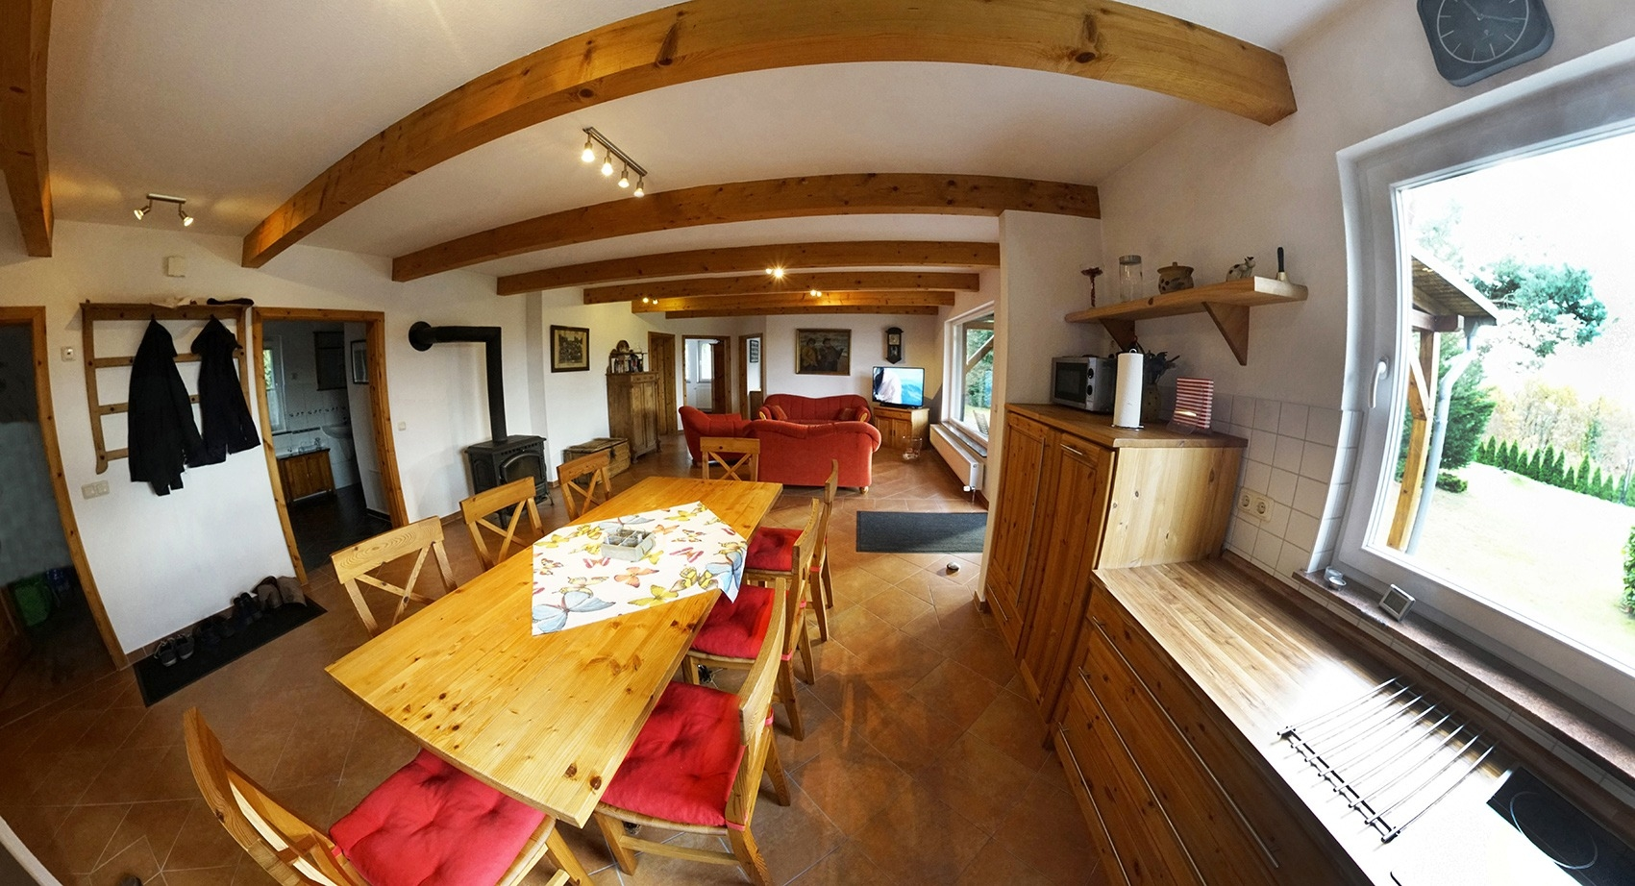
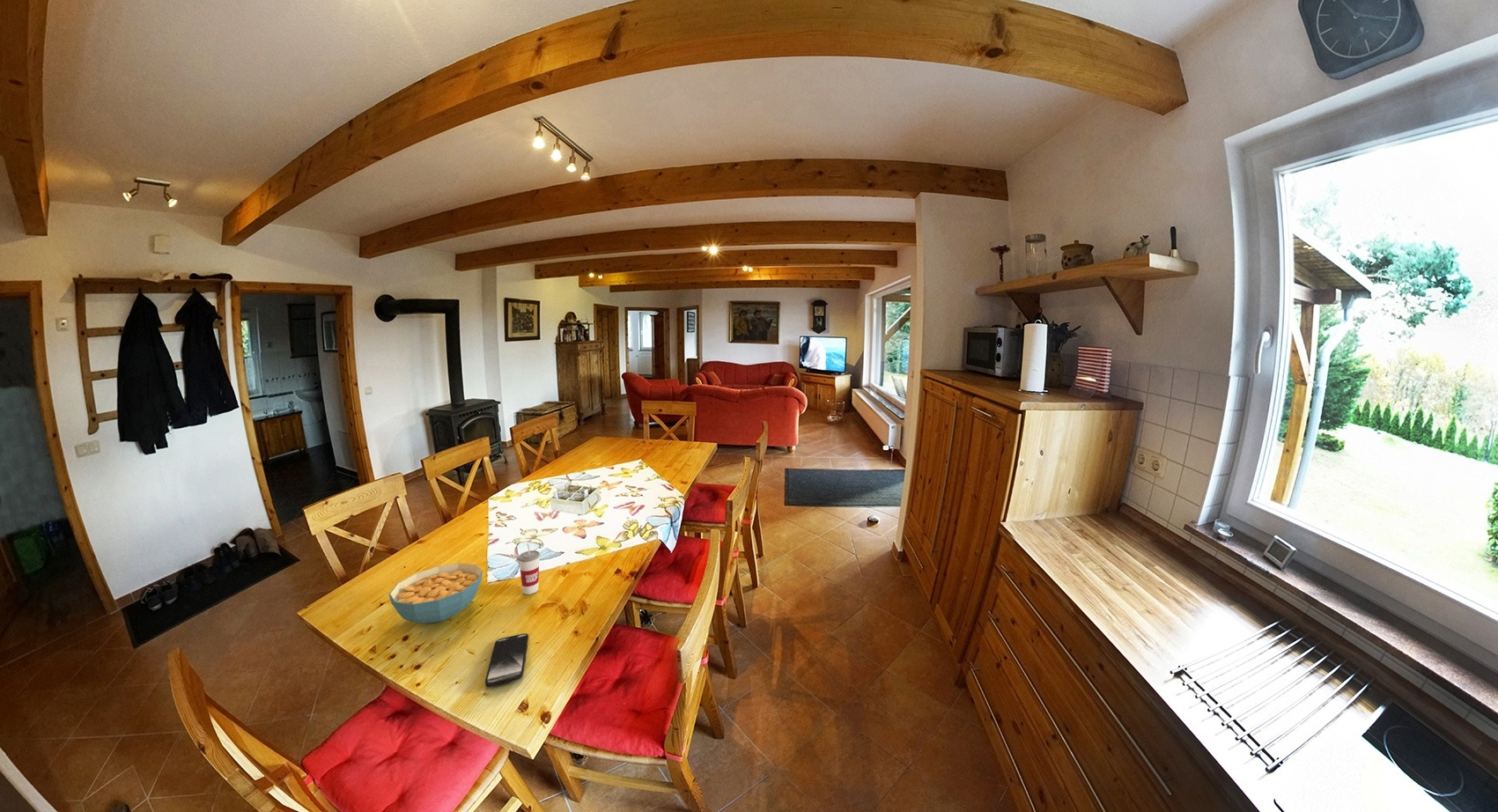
+ cup [518,543,541,595]
+ smartphone [484,632,529,688]
+ cereal bowl [388,563,483,624]
